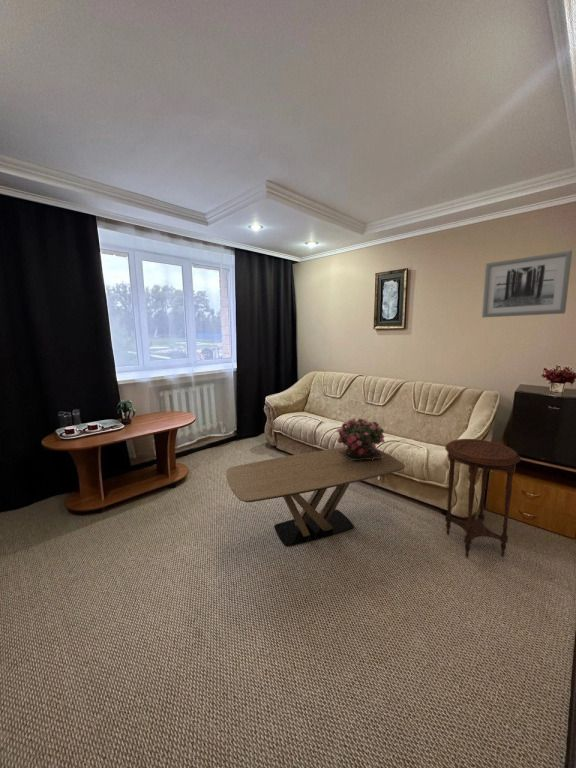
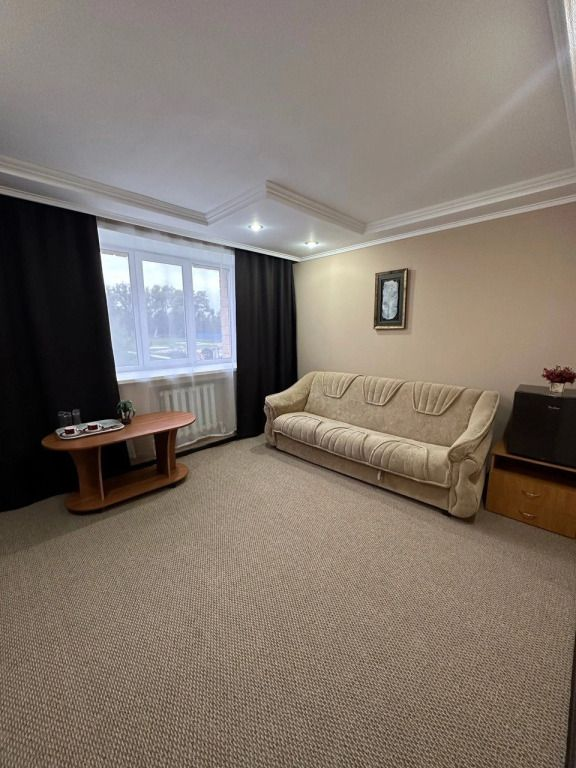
- side table [444,438,521,559]
- wall art [481,250,573,318]
- potted flower [336,417,386,460]
- coffee table [225,446,406,547]
